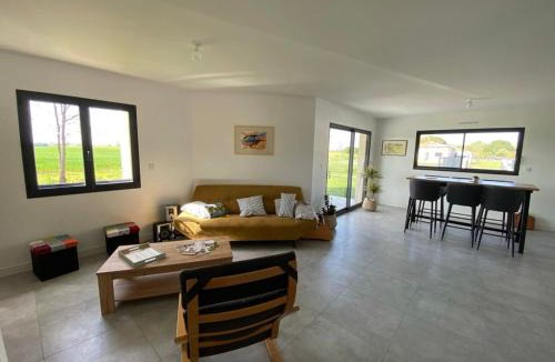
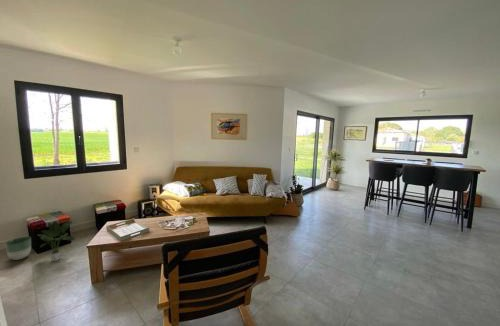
+ planter [4,236,32,261]
+ potted plant [37,220,76,262]
